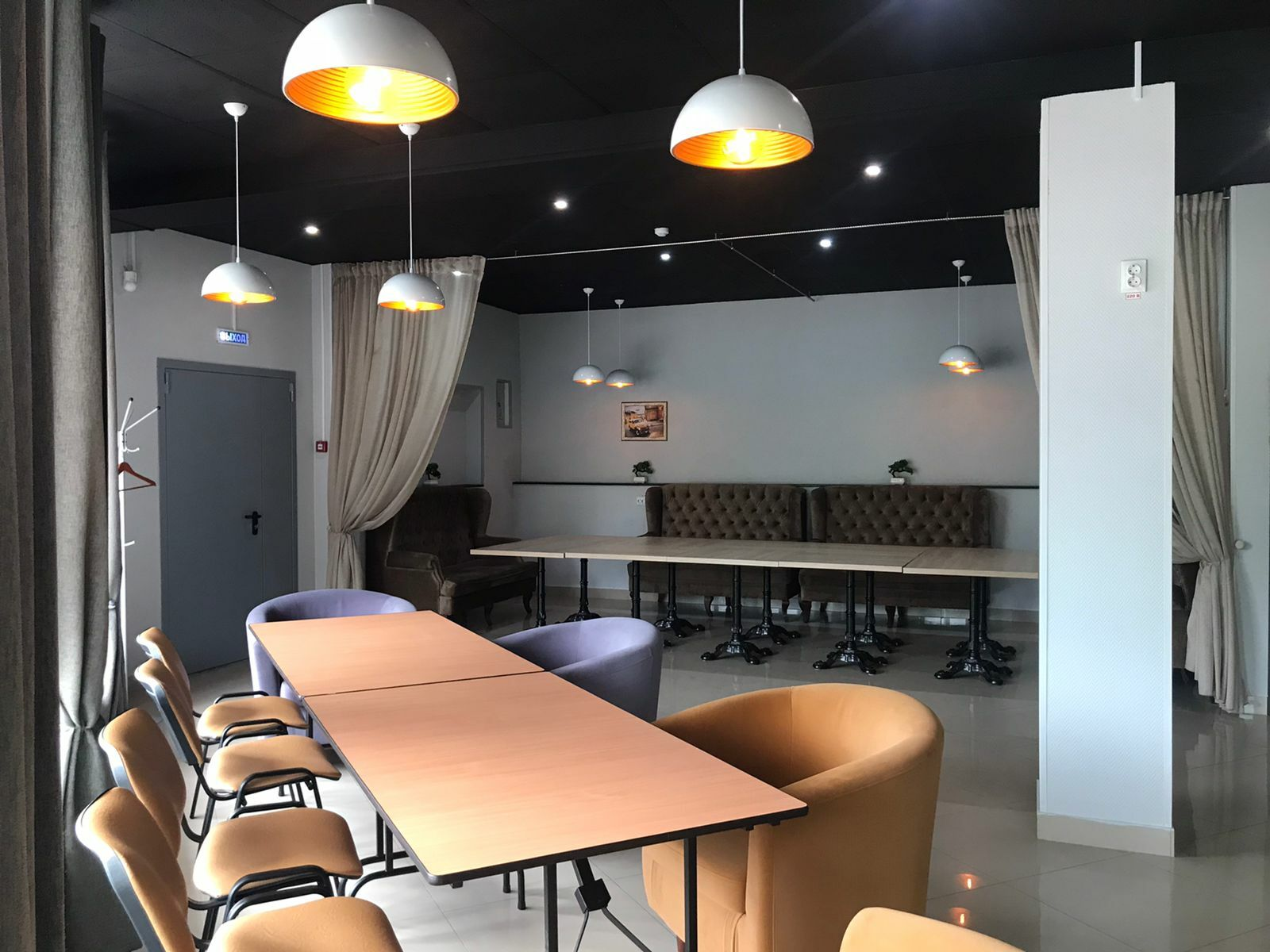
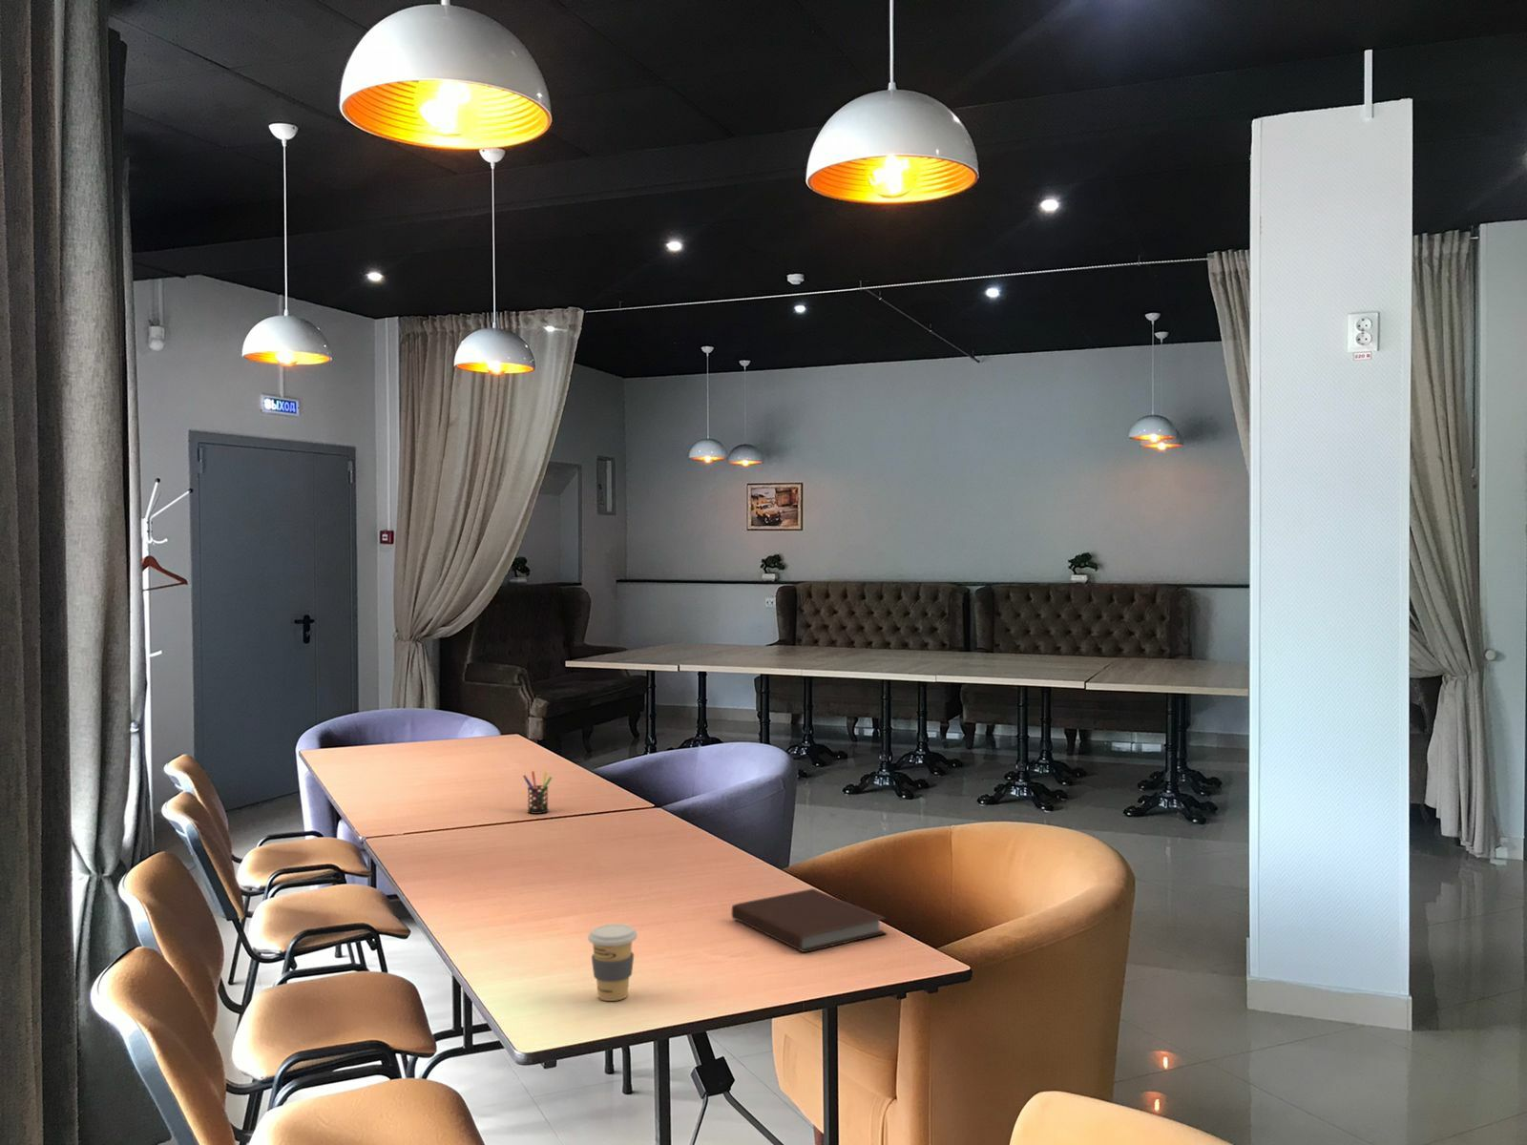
+ coffee cup [587,922,638,1002]
+ pen holder [522,770,553,815]
+ notebook [731,888,889,954]
